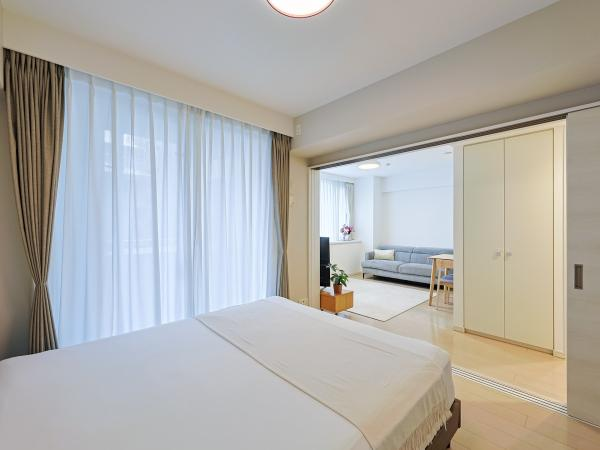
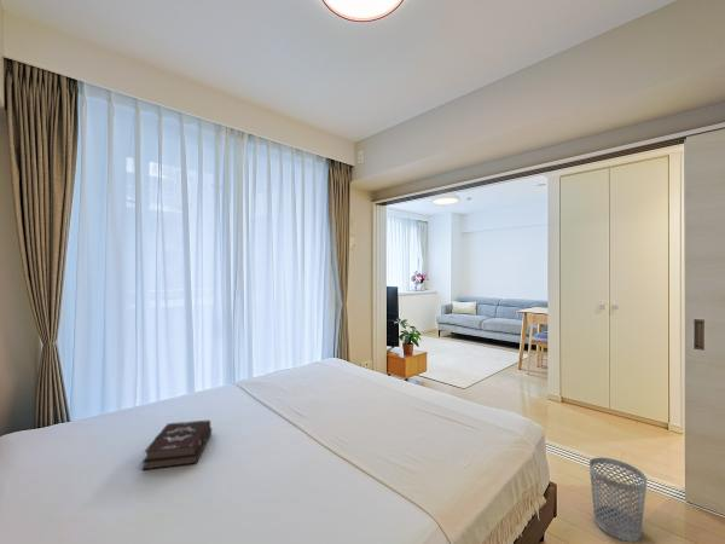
+ hardback book [141,419,213,470]
+ wastebasket [588,457,648,543]
